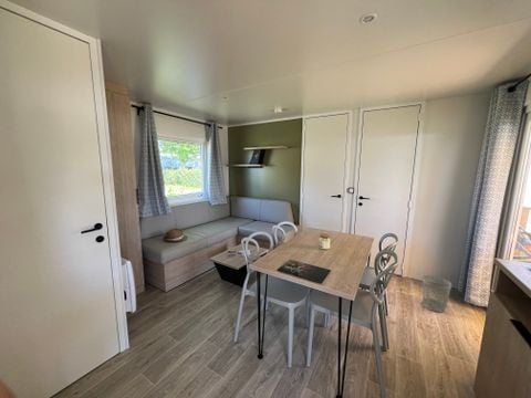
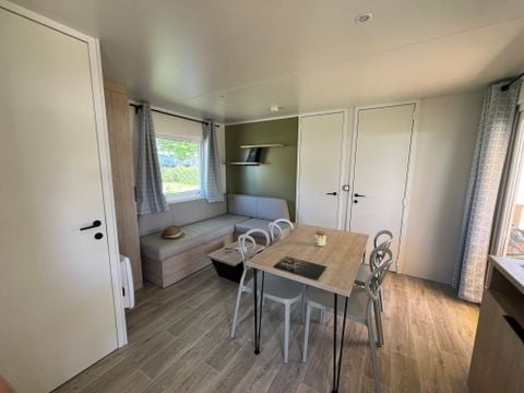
- wastebasket [421,274,452,314]
